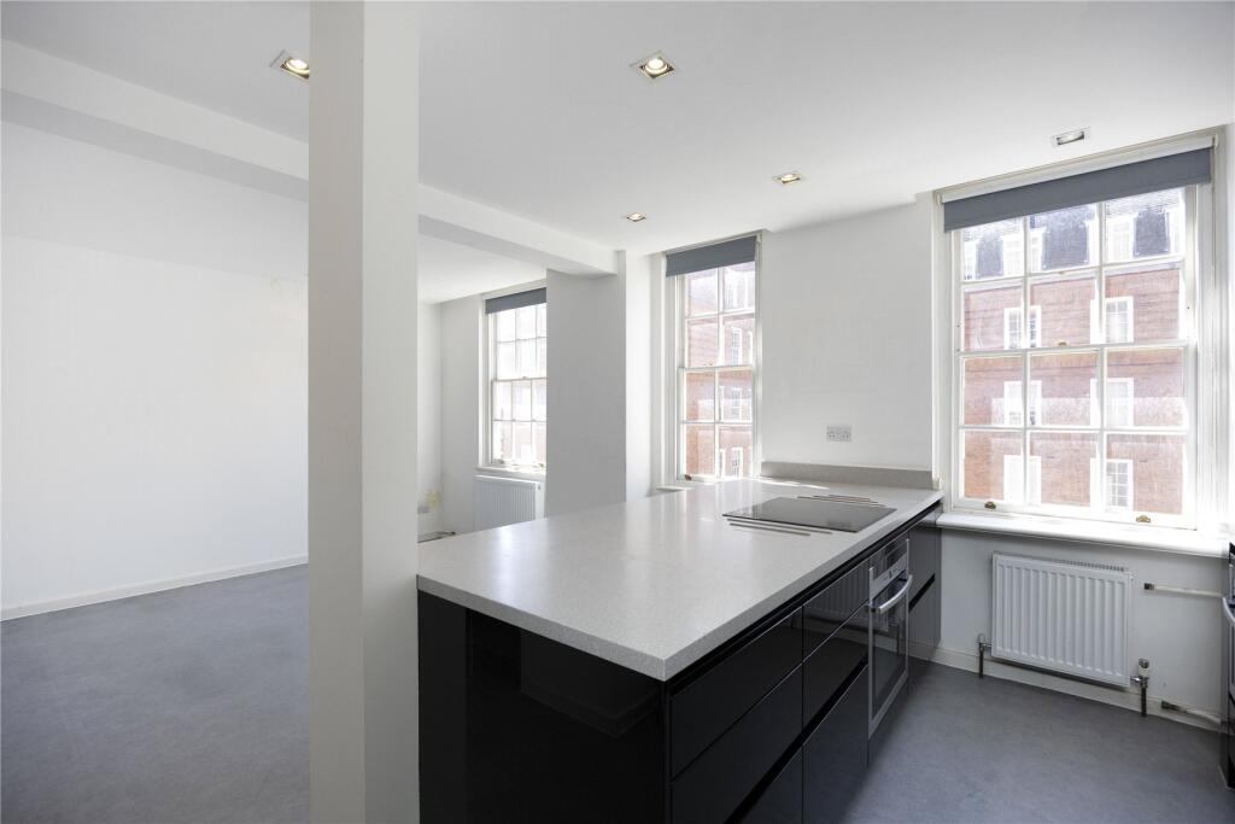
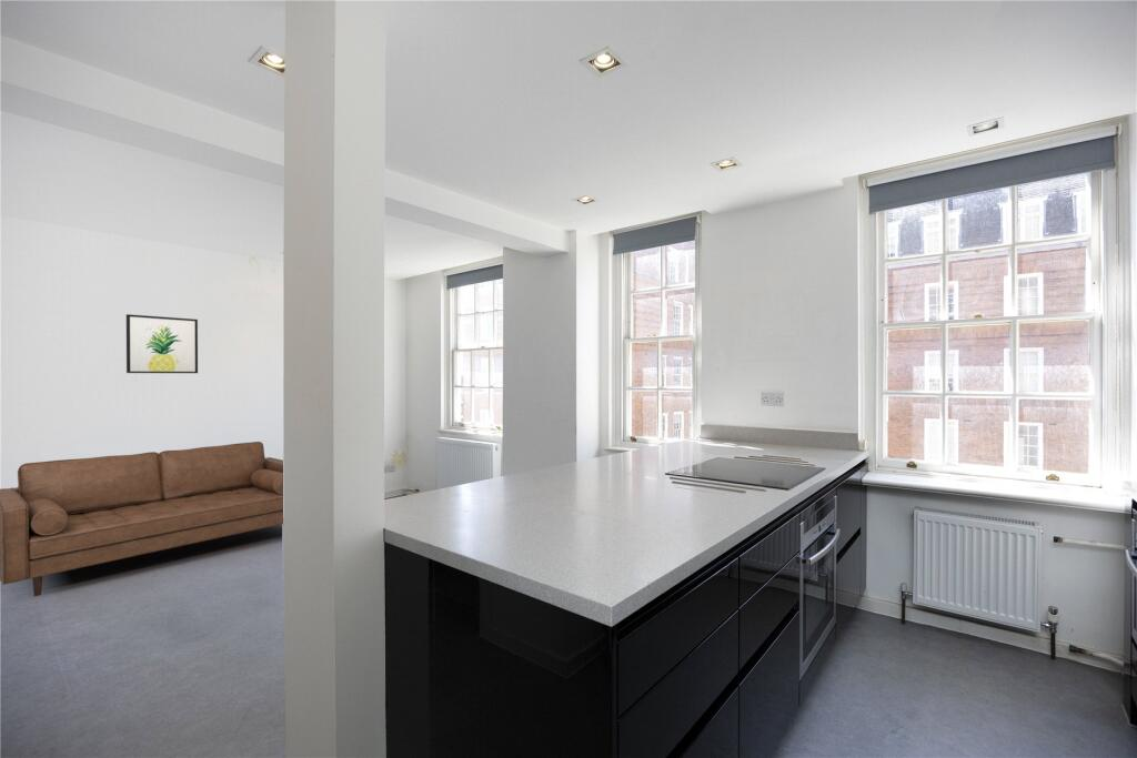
+ sofa [0,441,284,597]
+ wall art [125,313,199,374]
